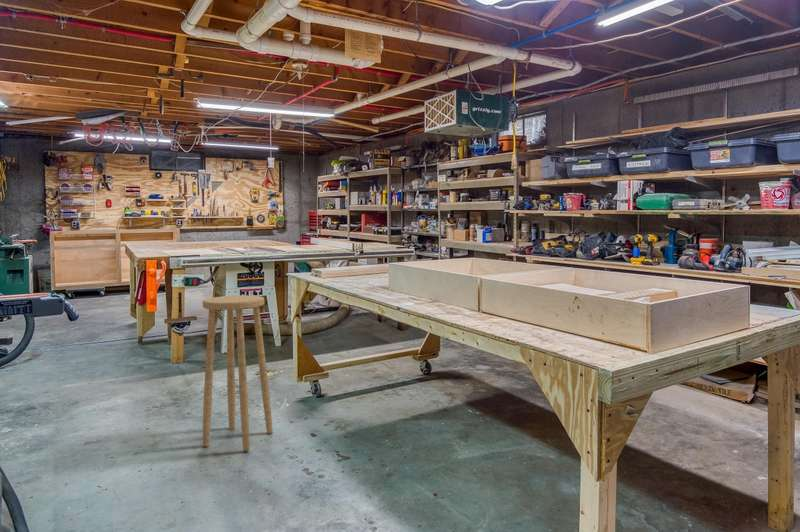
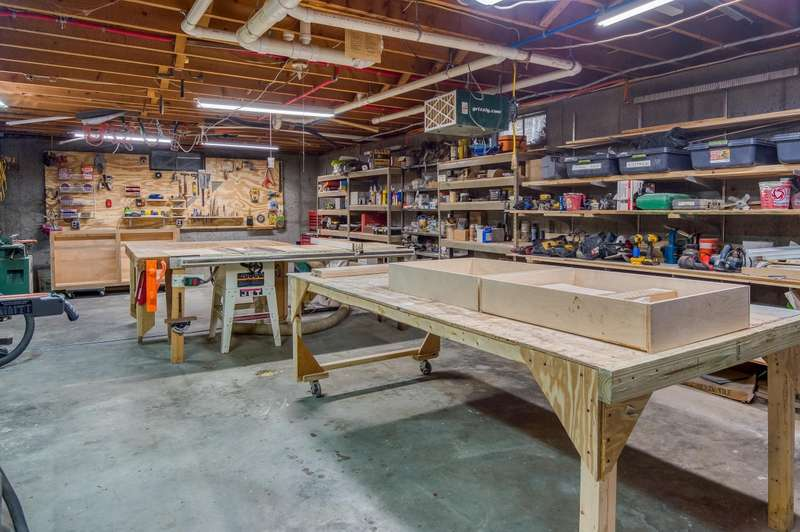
- stool [202,294,274,452]
